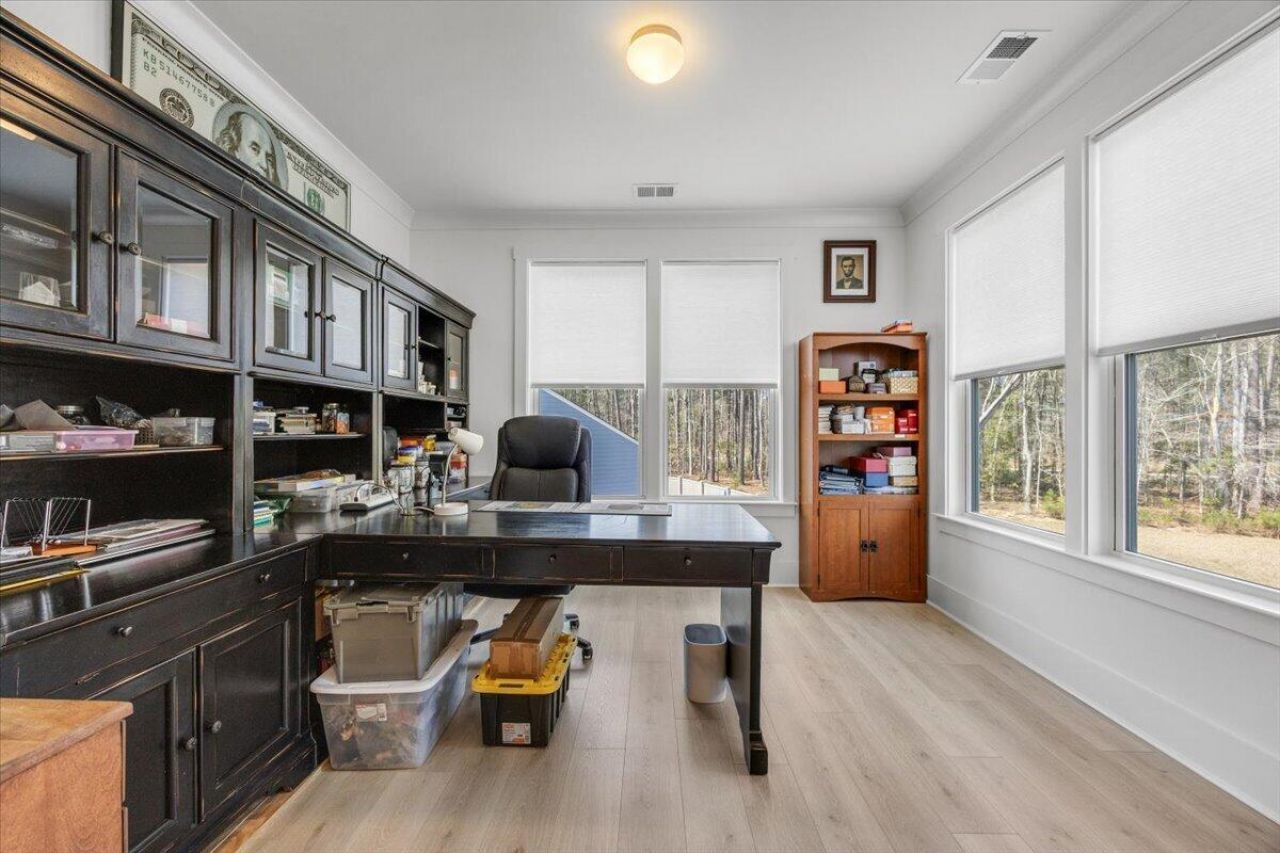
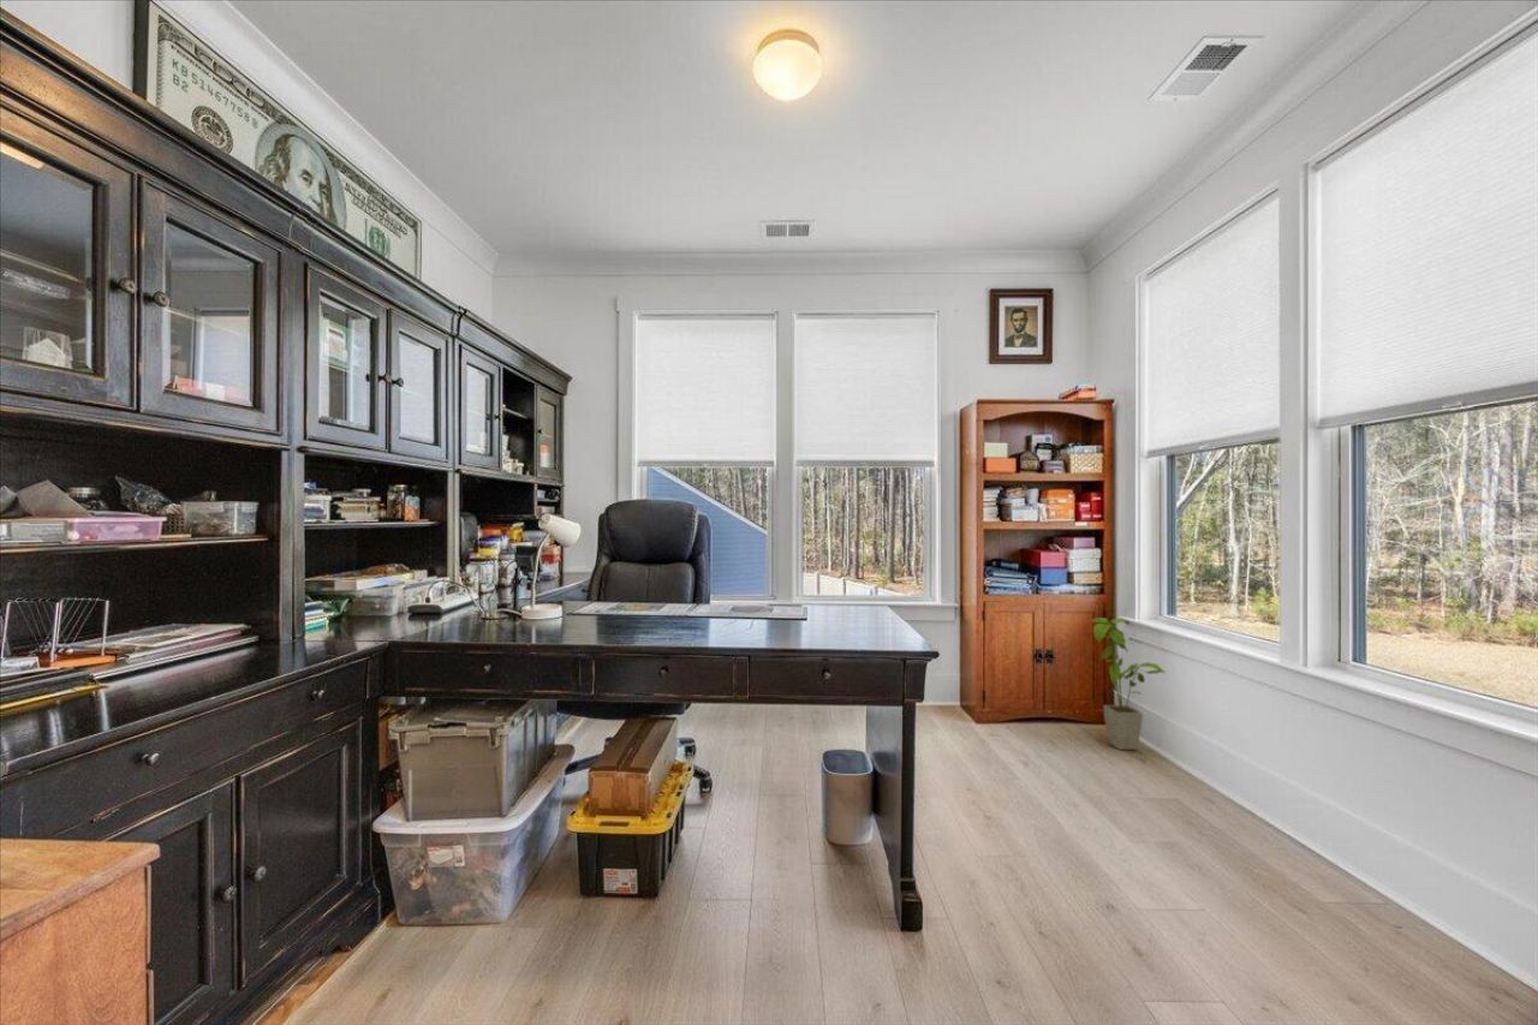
+ house plant [1090,616,1167,751]
